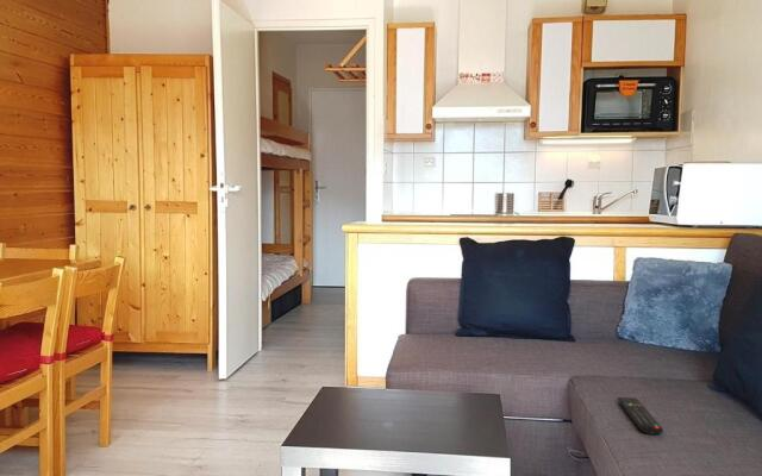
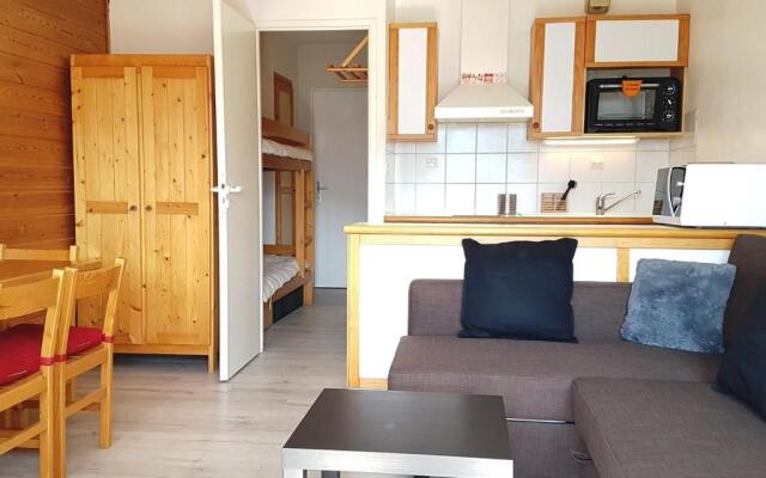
- remote control [617,396,664,436]
